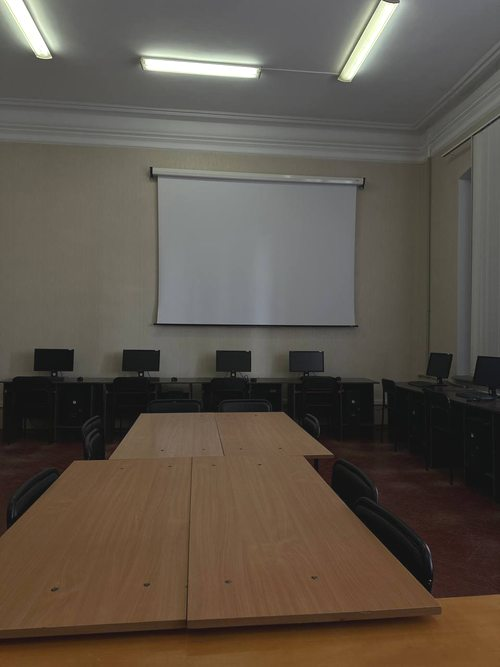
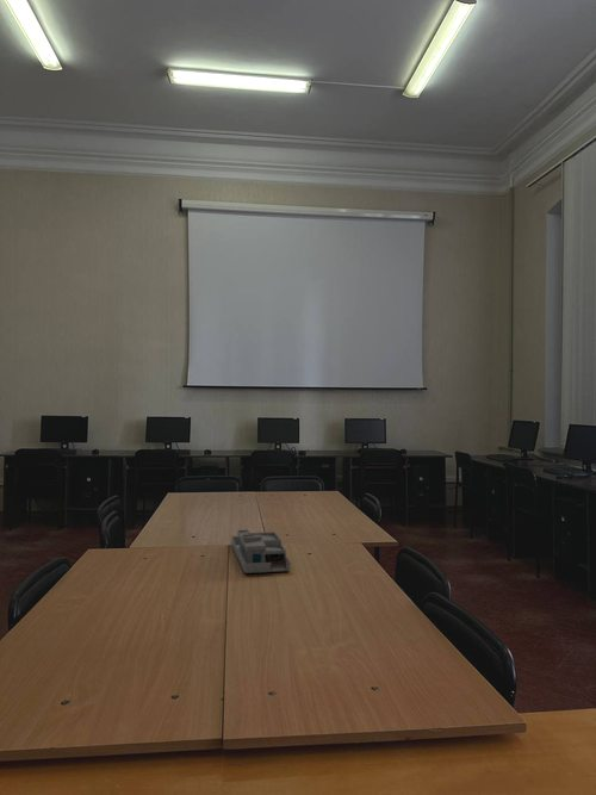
+ desk organizer [230,529,291,574]
